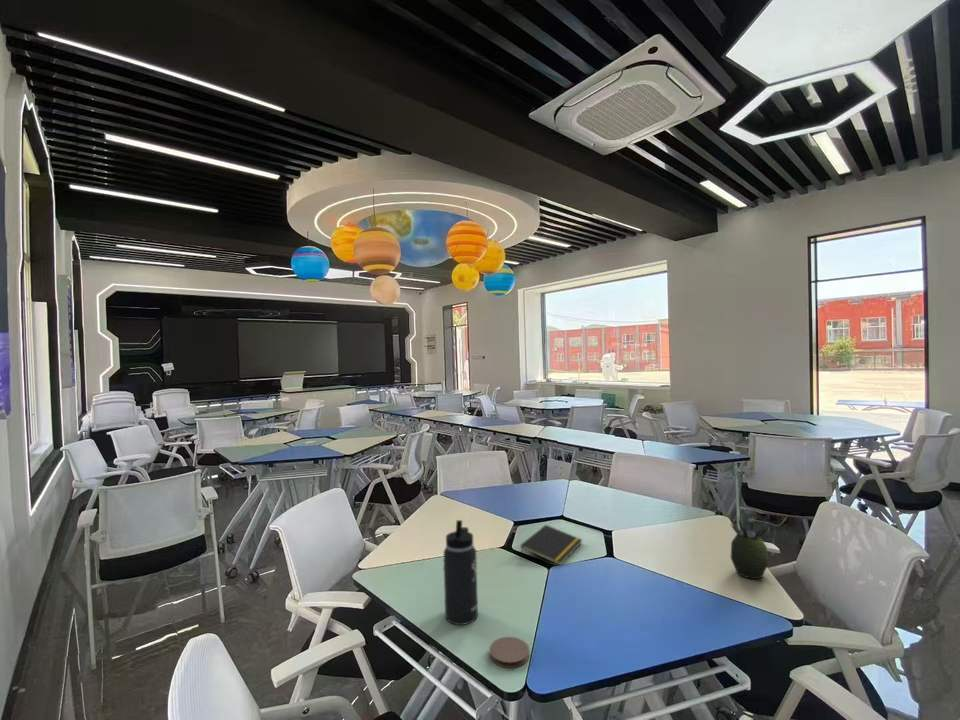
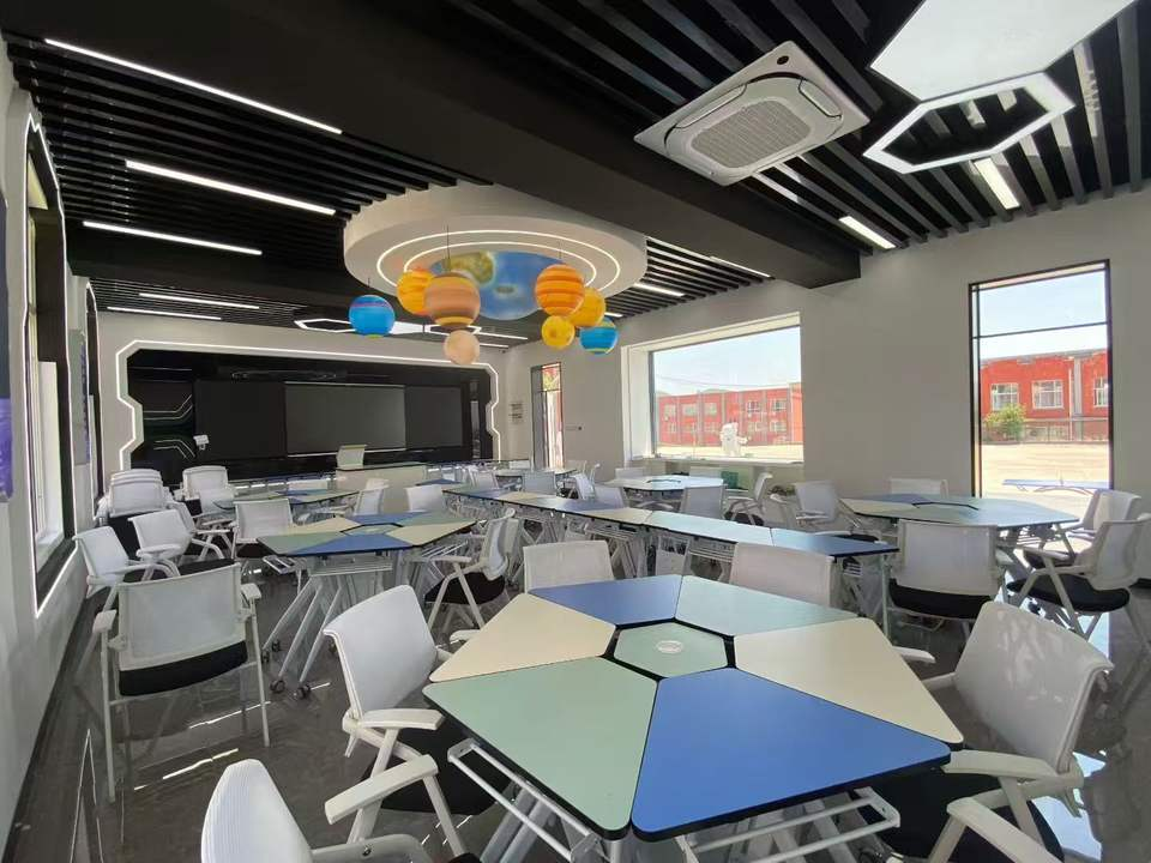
- notepad [519,524,583,566]
- coaster [489,636,530,669]
- succulent plant [729,516,770,580]
- thermos bottle [442,519,479,626]
